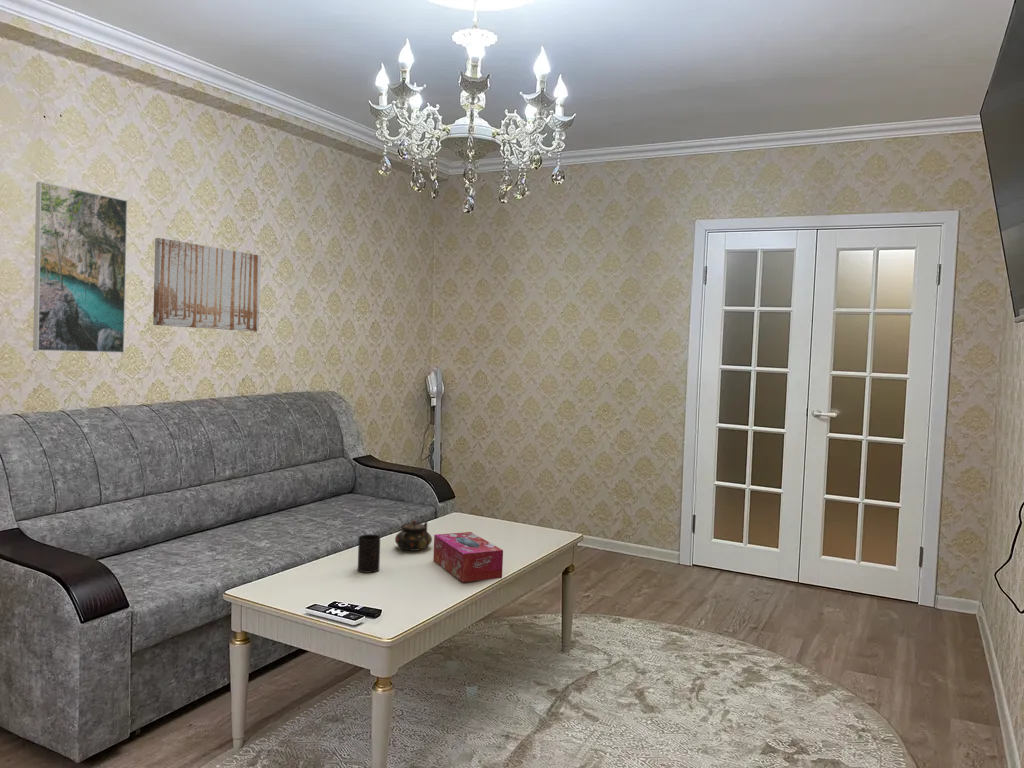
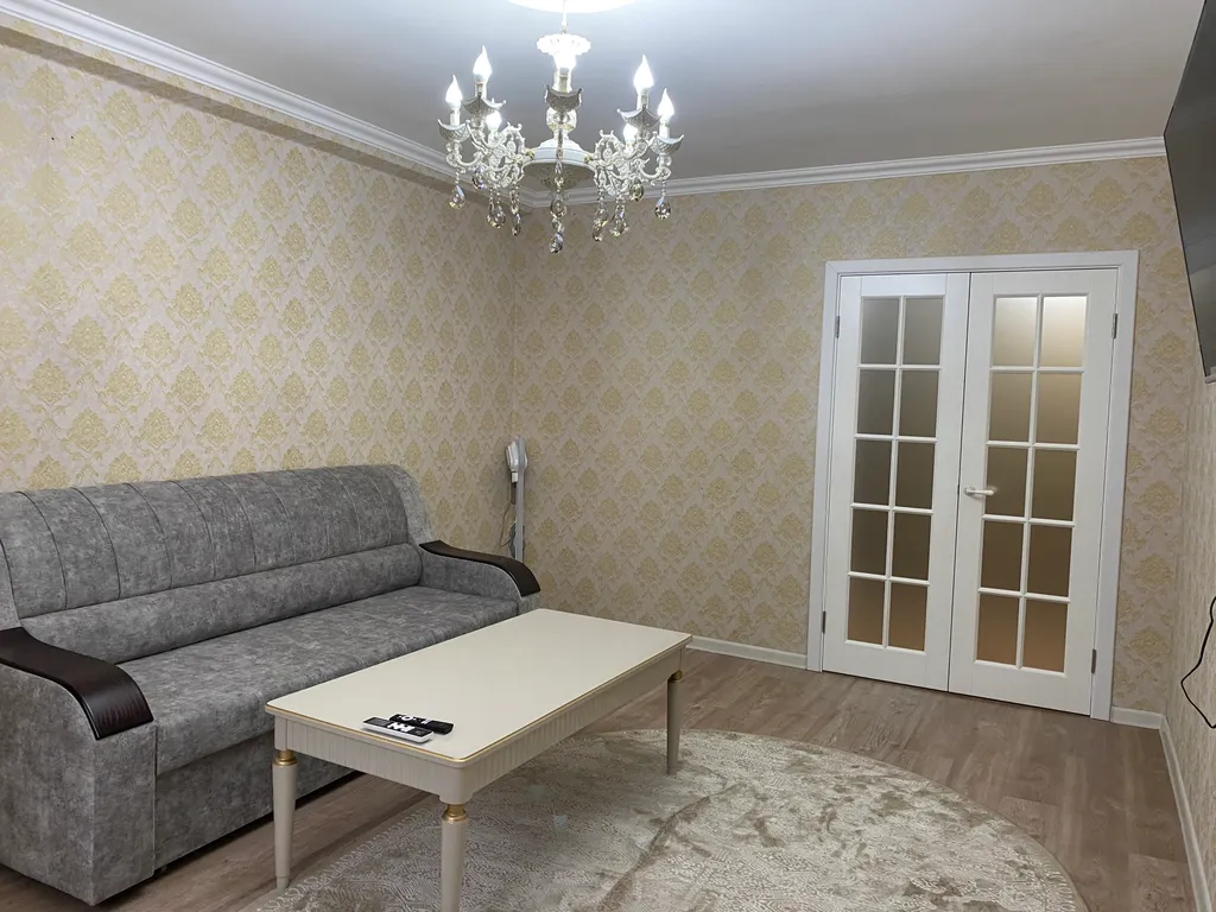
- cup [357,534,381,574]
- teapot [394,519,433,552]
- tissue box [432,531,504,583]
- wall art [152,237,262,332]
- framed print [32,181,129,354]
